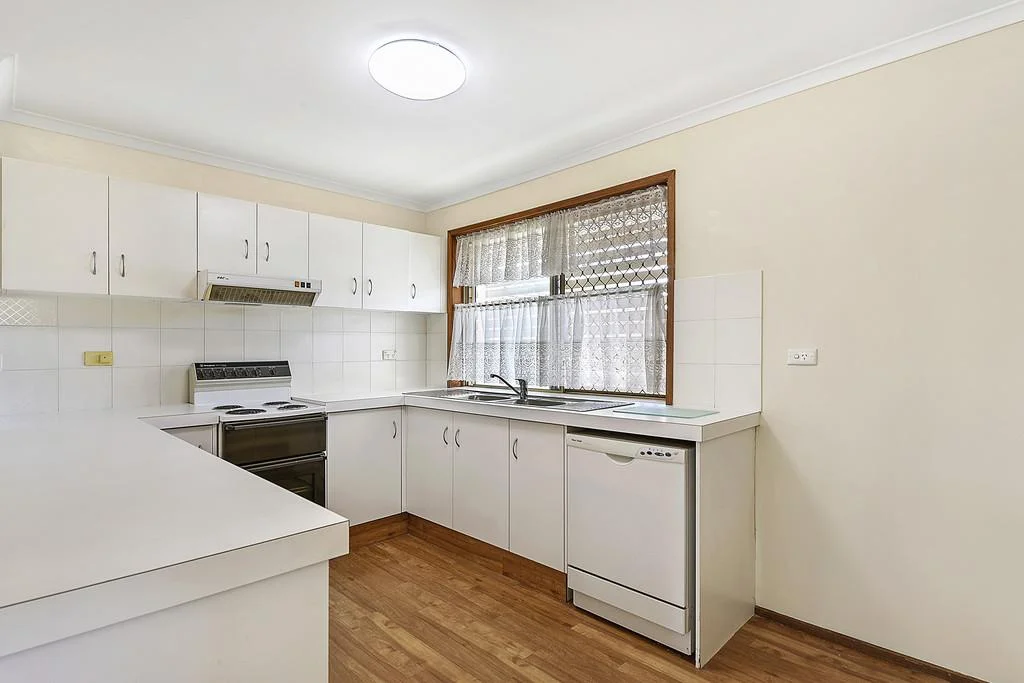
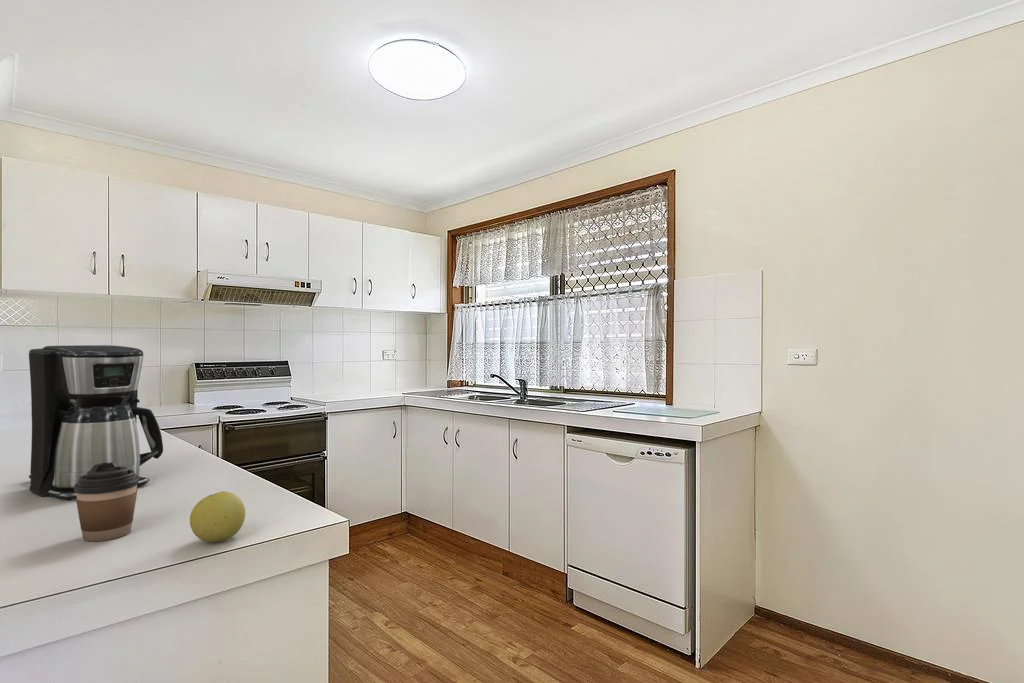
+ apple [189,490,246,543]
+ coffee cup [74,462,139,542]
+ coffee maker [28,344,164,501]
